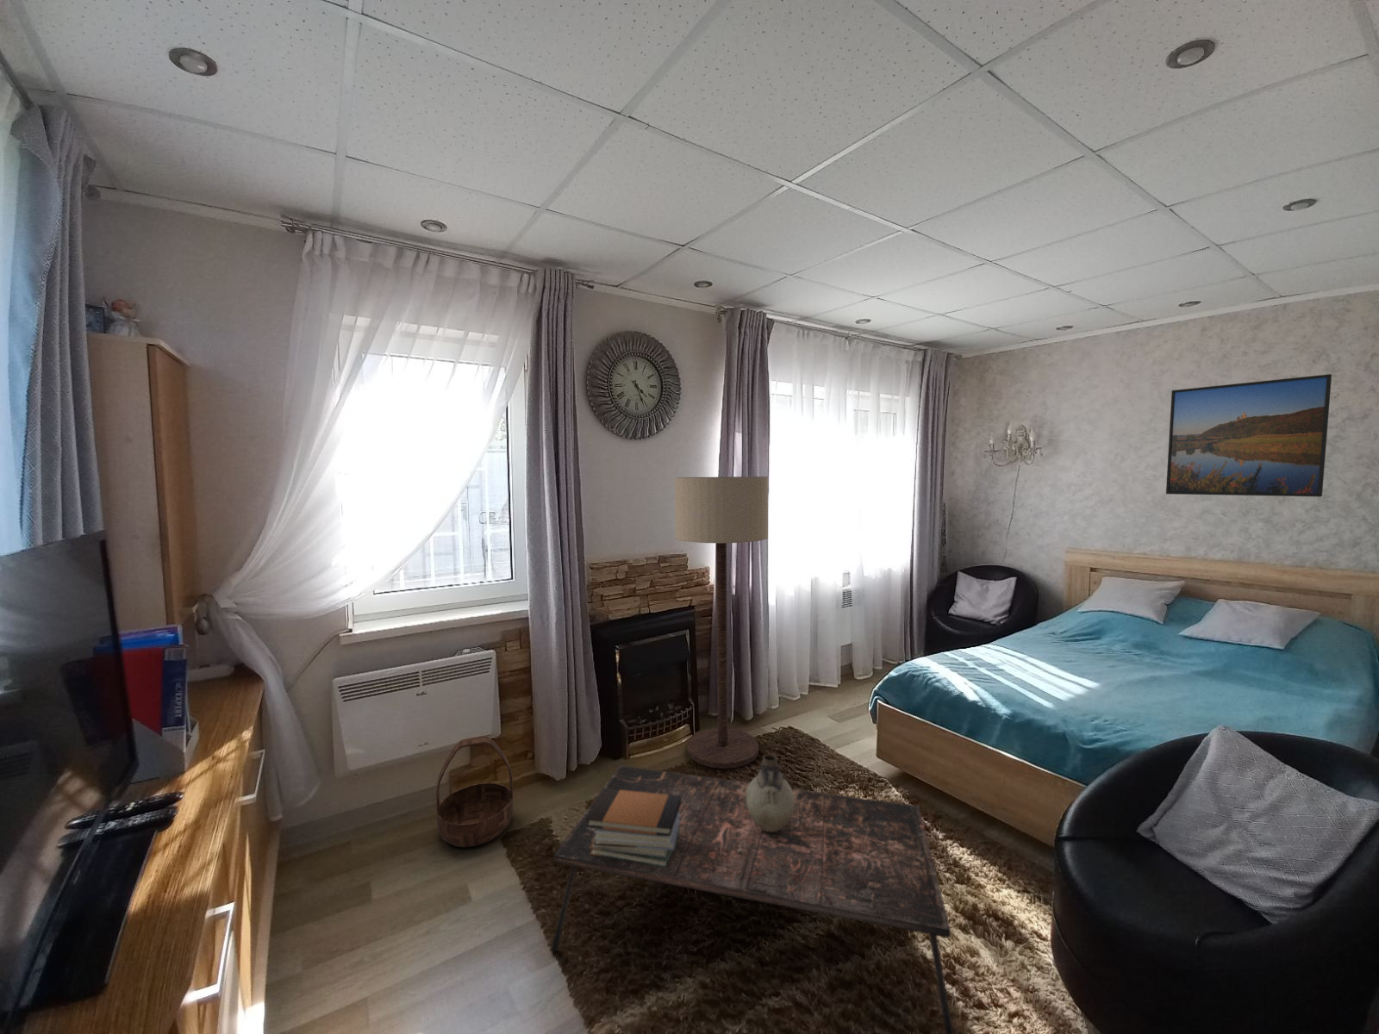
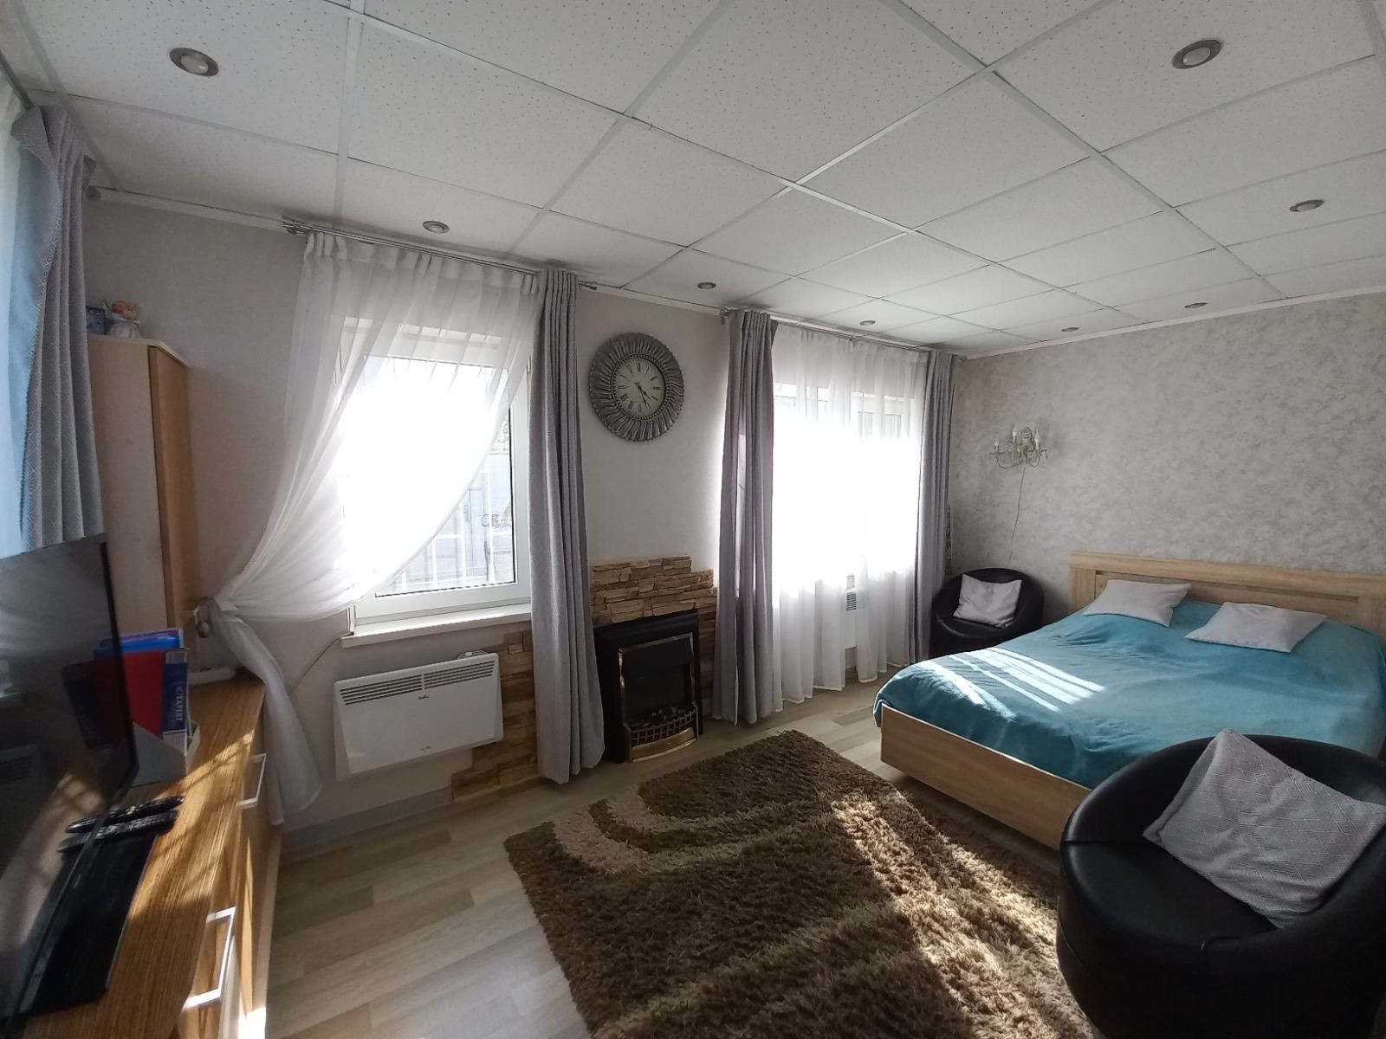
- vase [746,753,794,832]
- basket [435,735,514,848]
- floor lamp [674,476,769,769]
- coffee table [549,765,954,1034]
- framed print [1165,374,1332,497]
- book stack [587,789,681,868]
